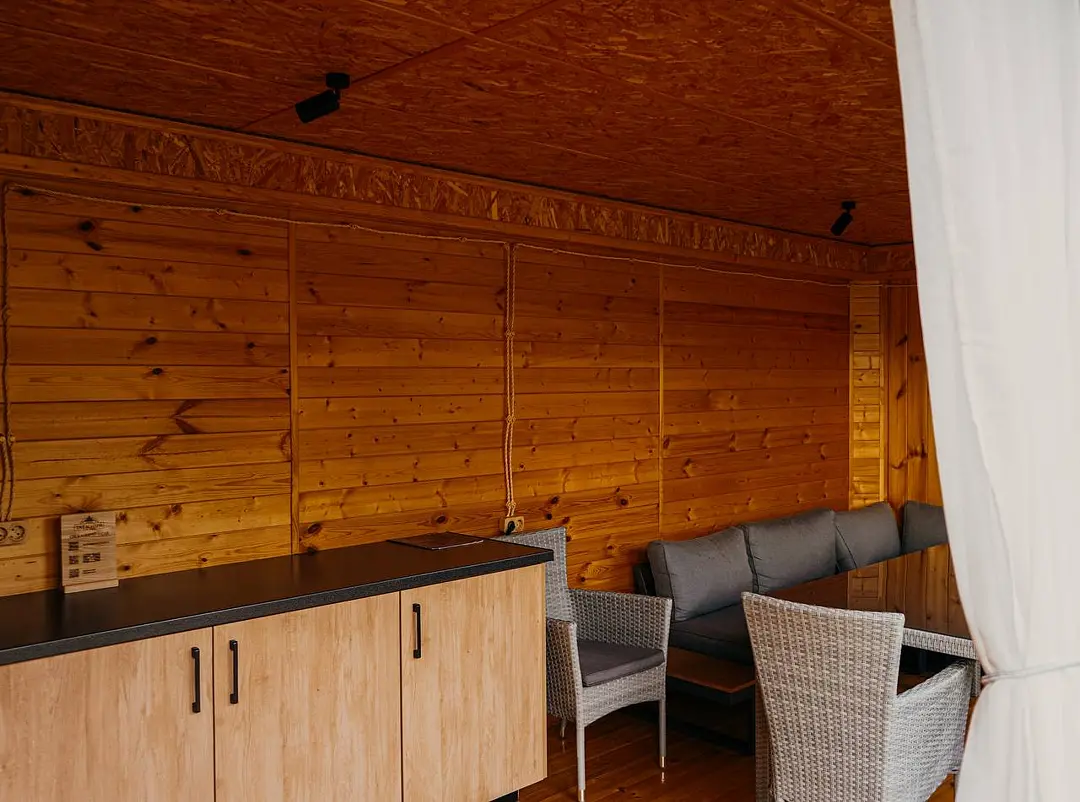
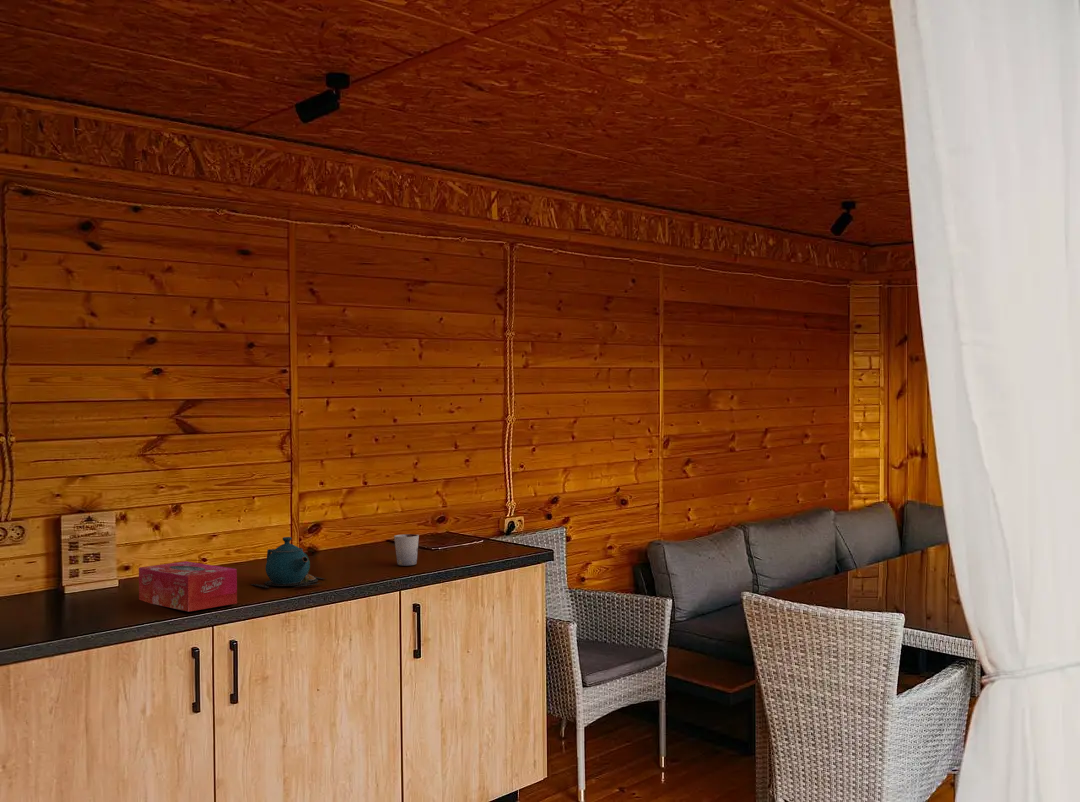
+ teapot [250,536,326,589]
+ cup [393,533,420,567]
+ tissue box [138,561,238,612]
